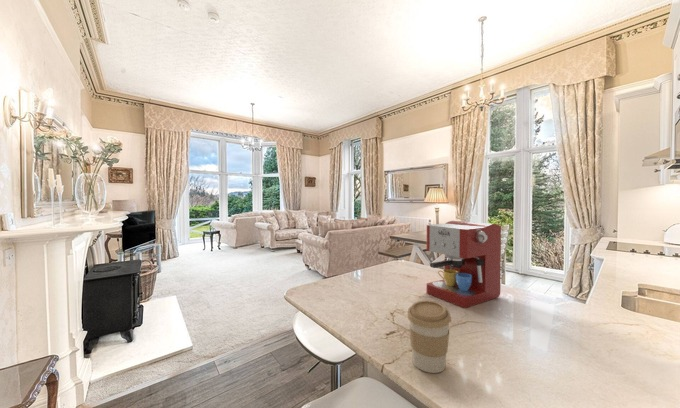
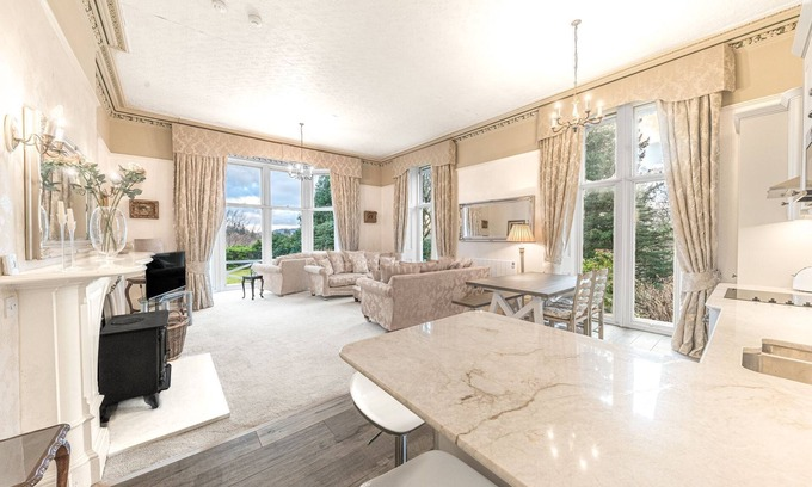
- coffee cup [406,299,452,374]
- coffee maker [426,220,502,309]
